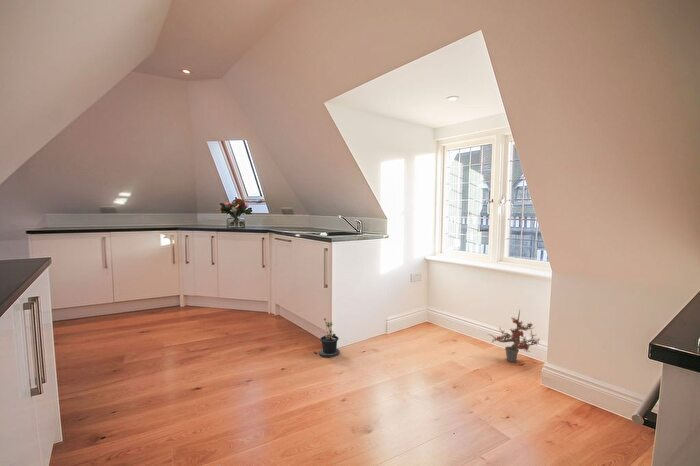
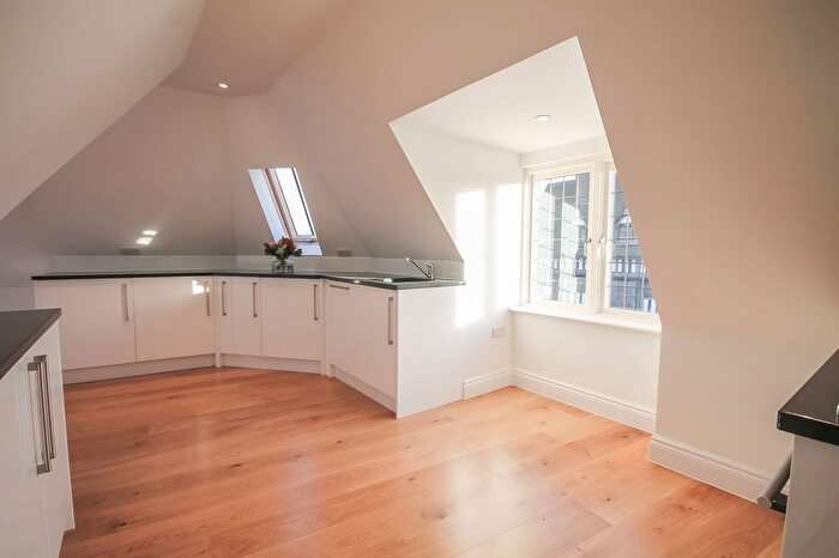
- potted plant [313,317,341,359]
- potted plant [486,309,542,363]
